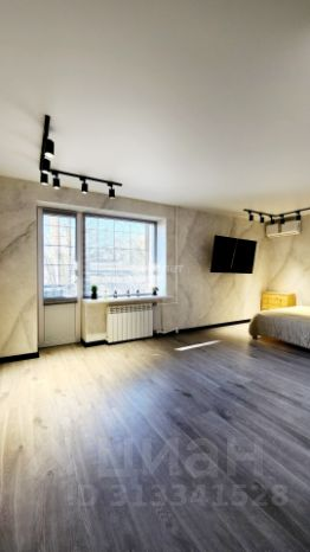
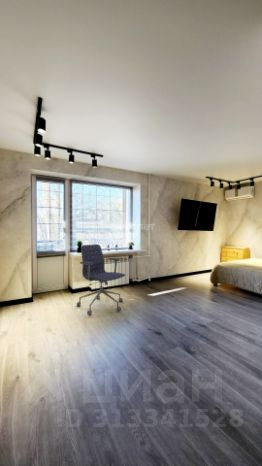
+ office chair [75,243,127,316]
